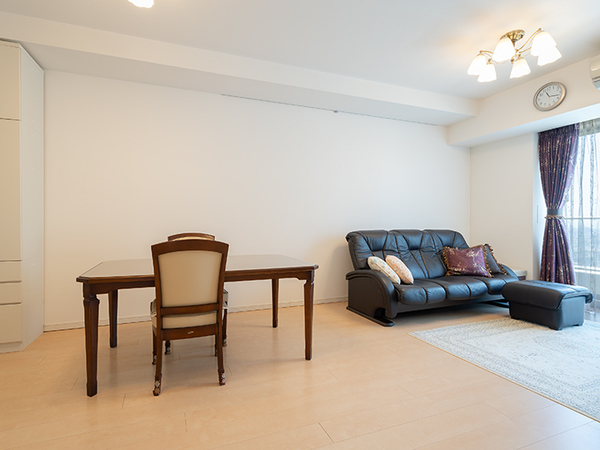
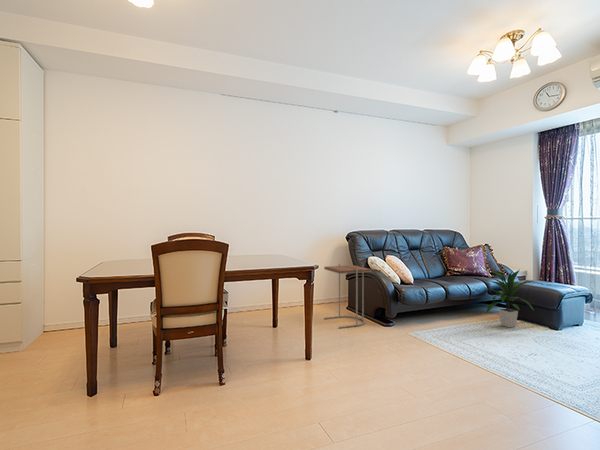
+ side table [323,263,372,329]
+ indoor plant [485,268,534,328]
